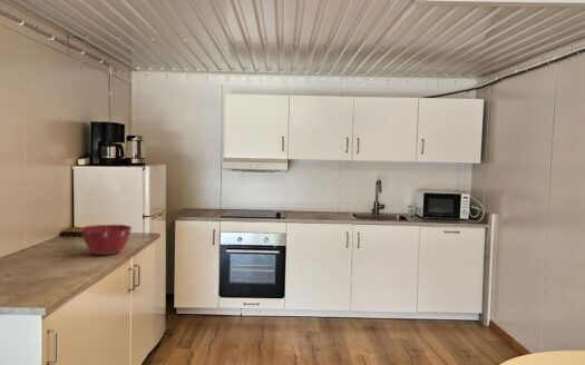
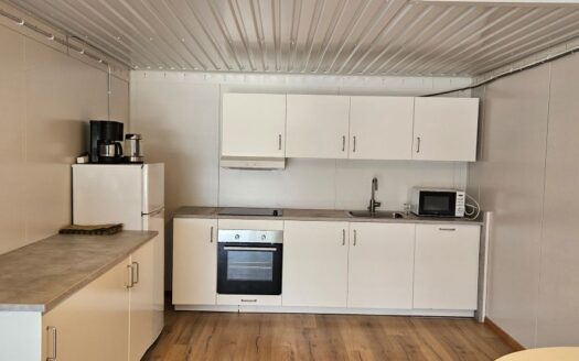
- mixing bowl [79,224,133,256]
